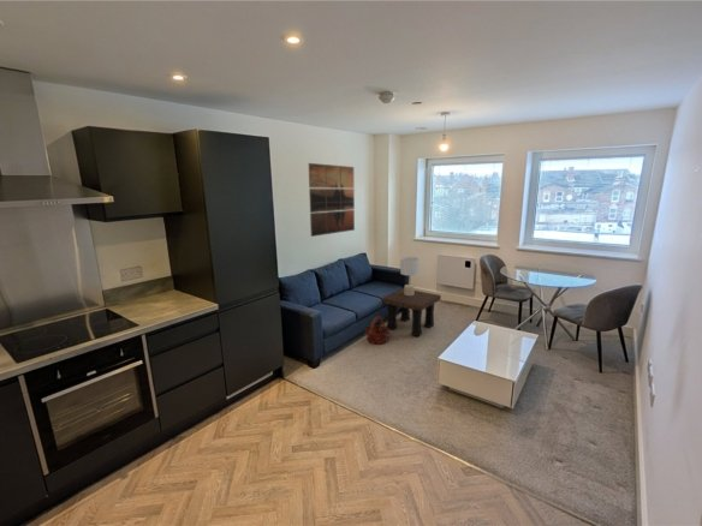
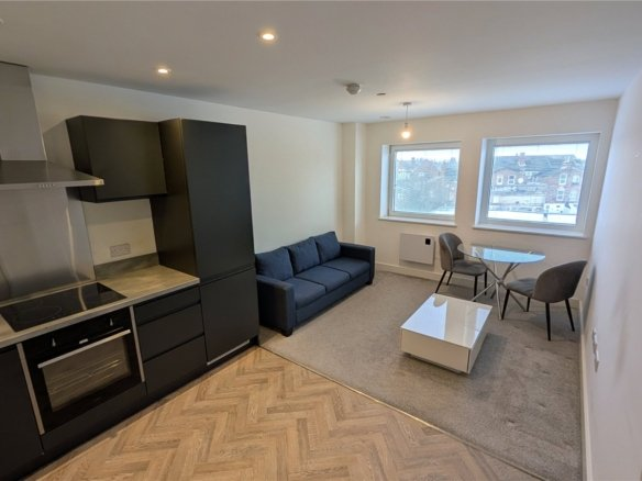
- wall art [308,162,356,238]
- side table [380,287,442,337]
- basket [364,315,391,346]
- lamp [399,256,421,295]
